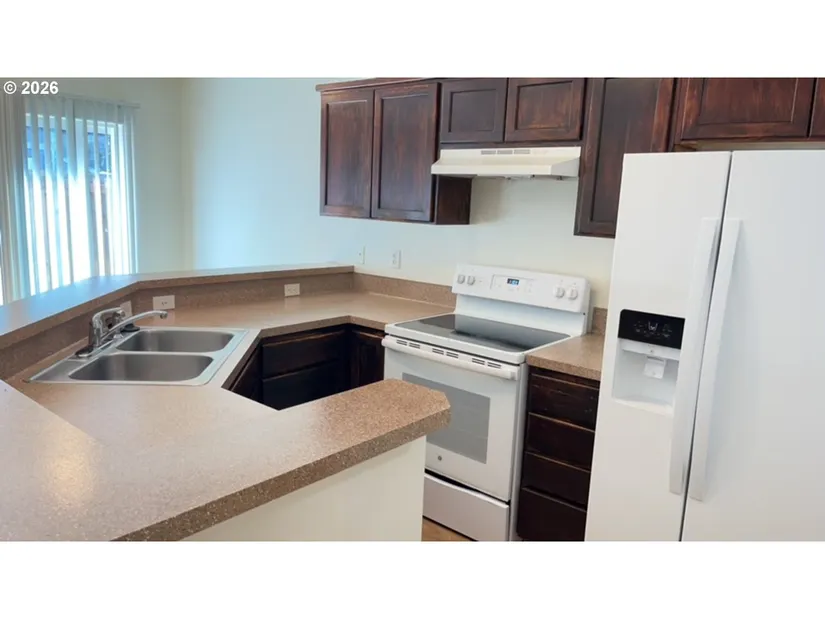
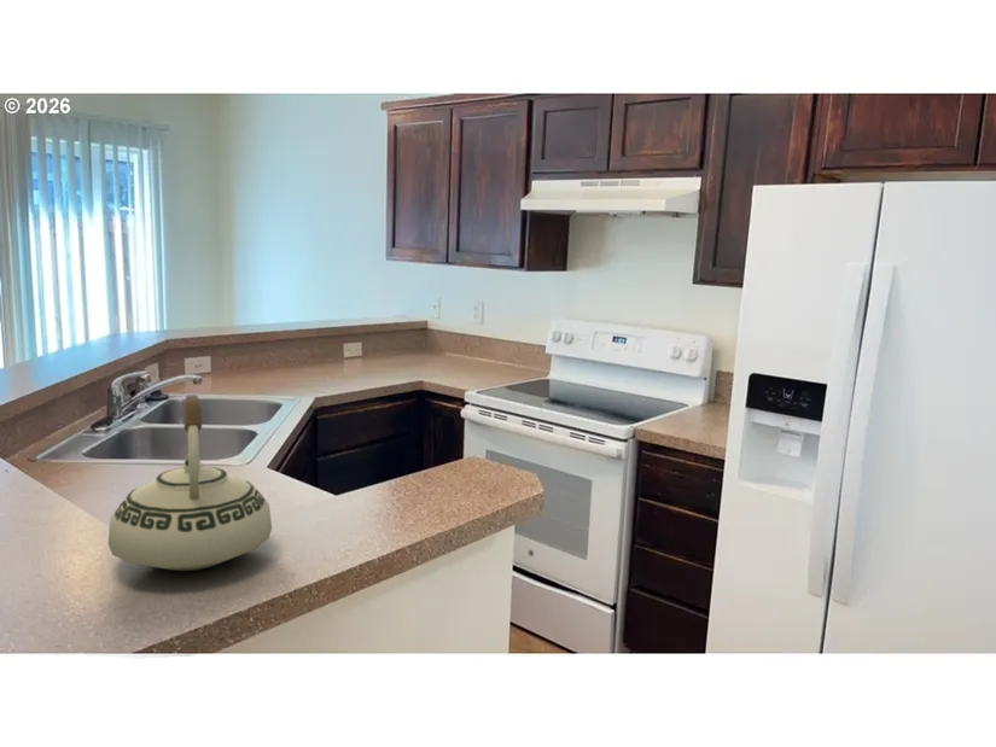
+ teakettle [107,393,273,572]
